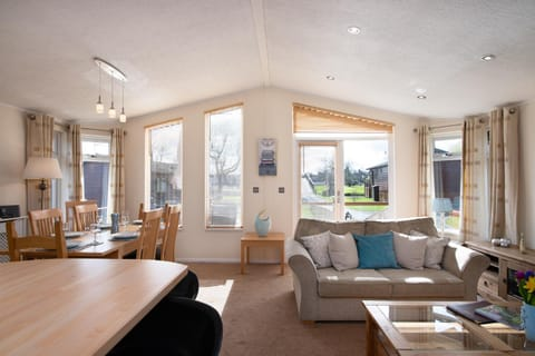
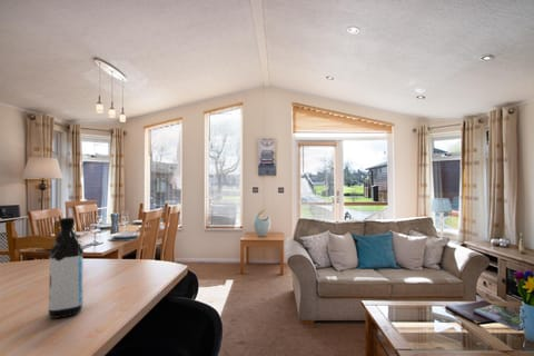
+ water bottle [47,217,86,319]
